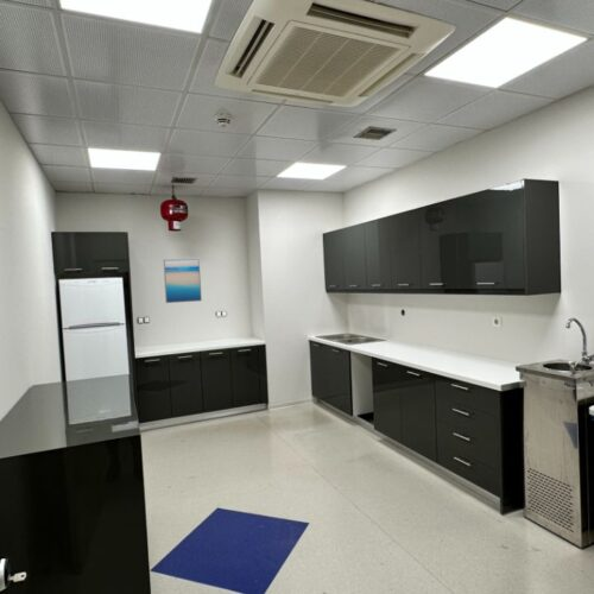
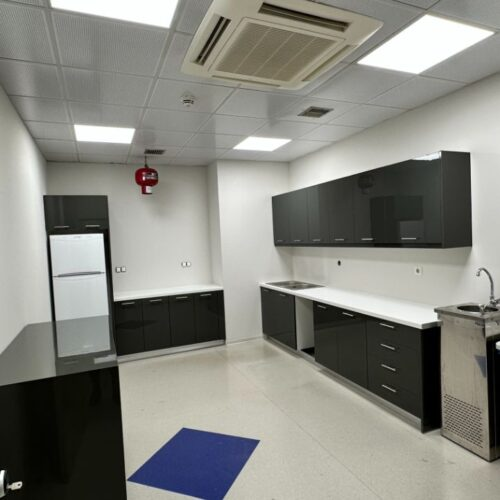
- wall art [163,258,203,304]
